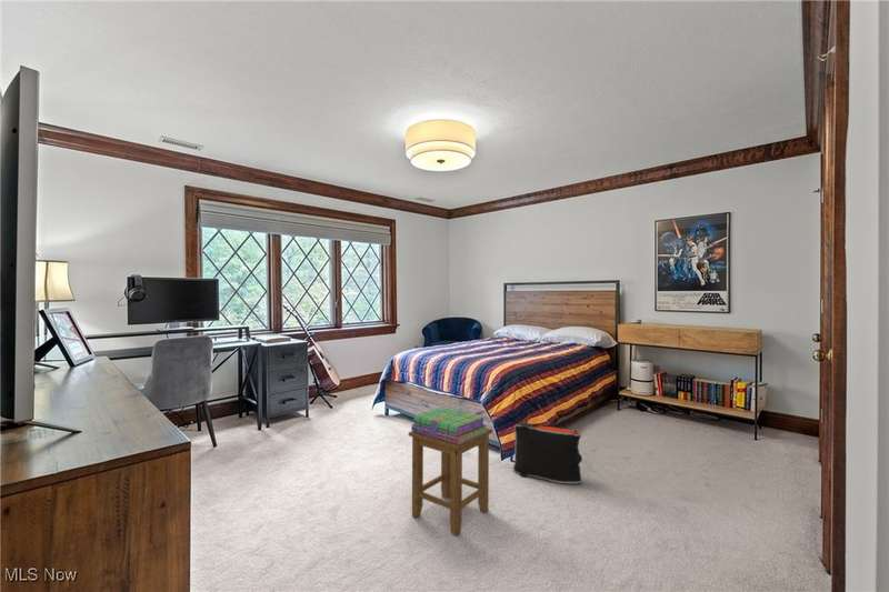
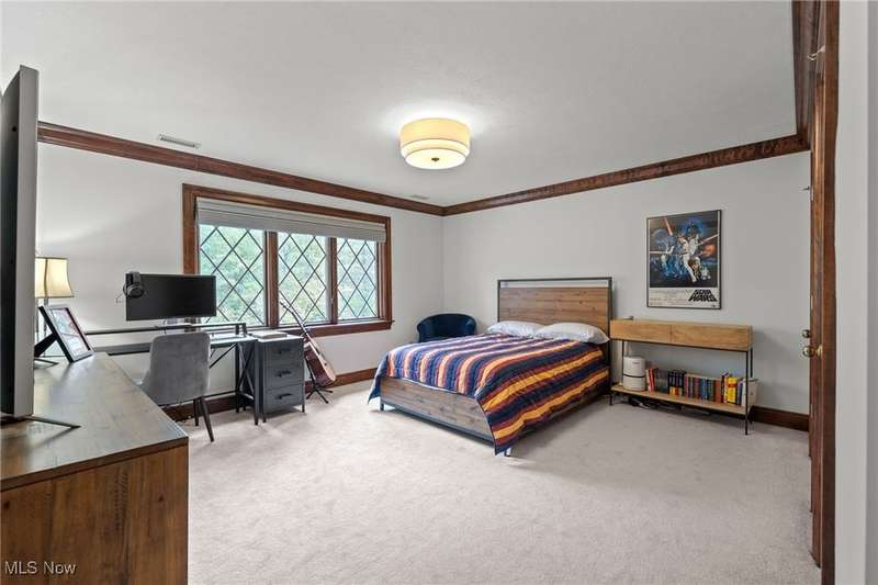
- stool [408,427,493,536]
- stack of books [410,405,488,444]
- backpack [512,421,583,484]
